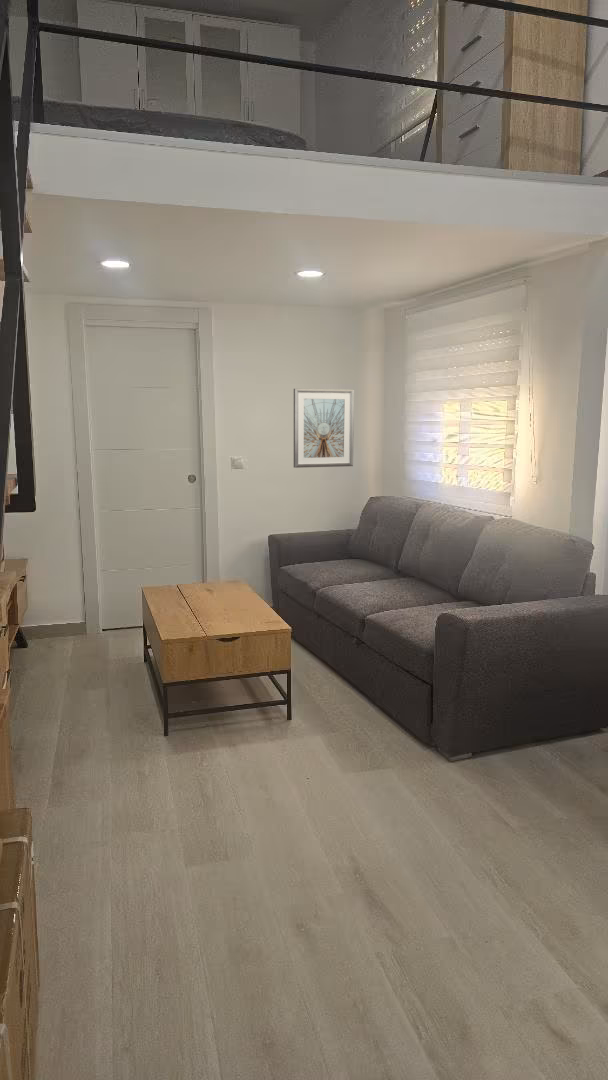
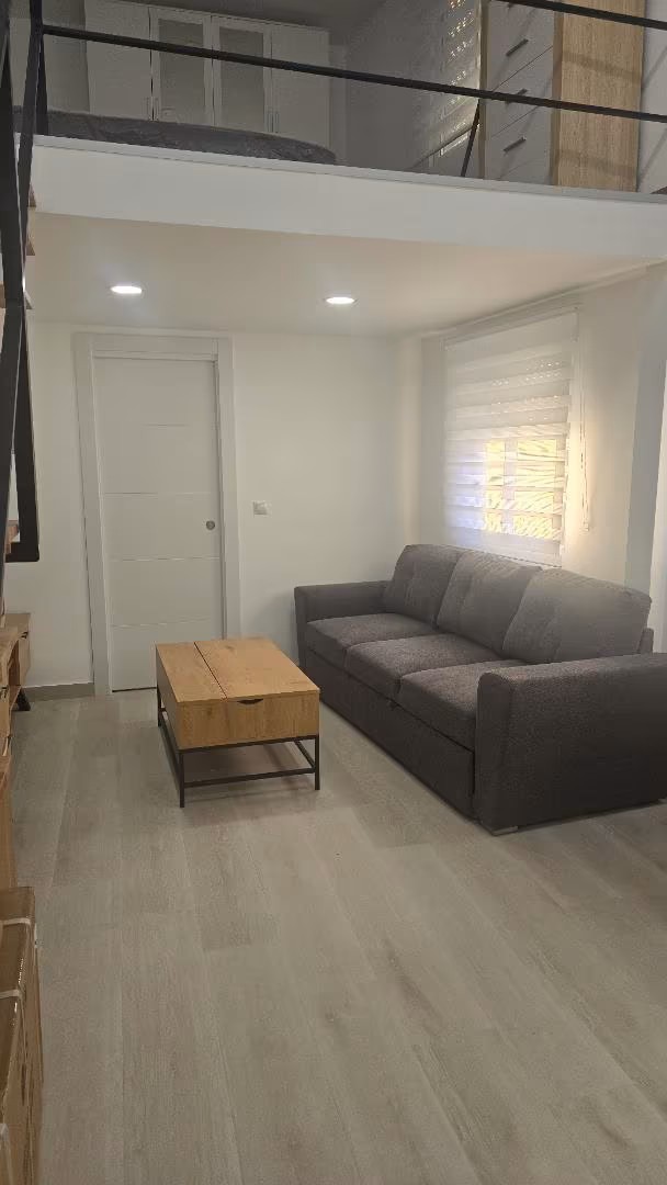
- picture frame [293,388,355,469]
